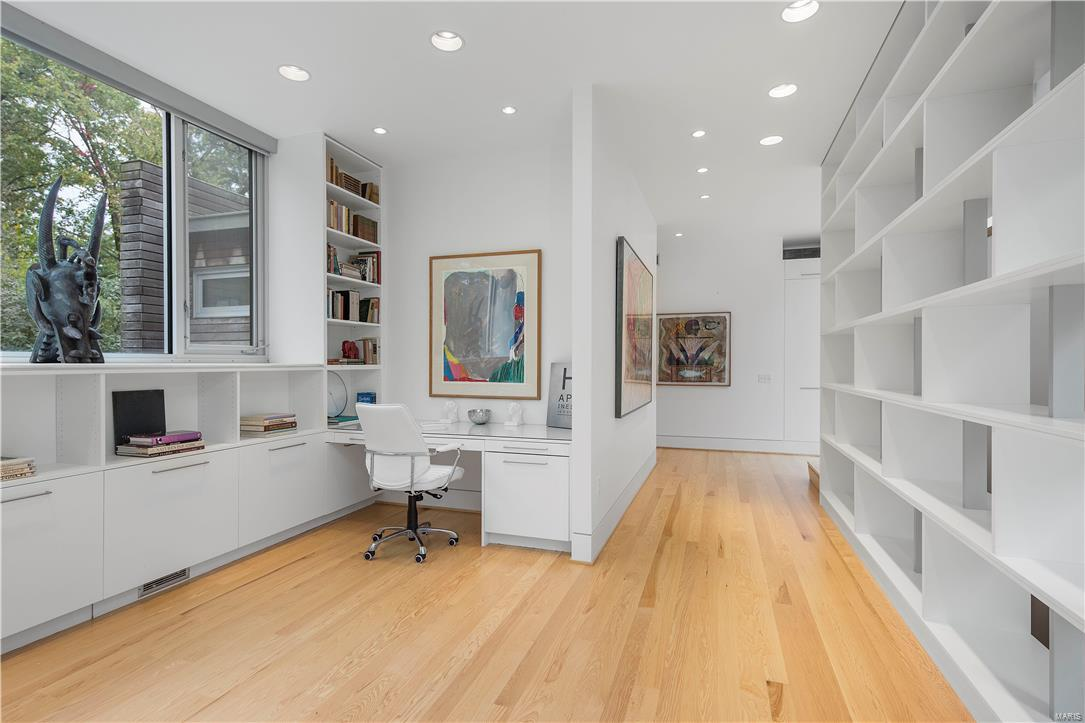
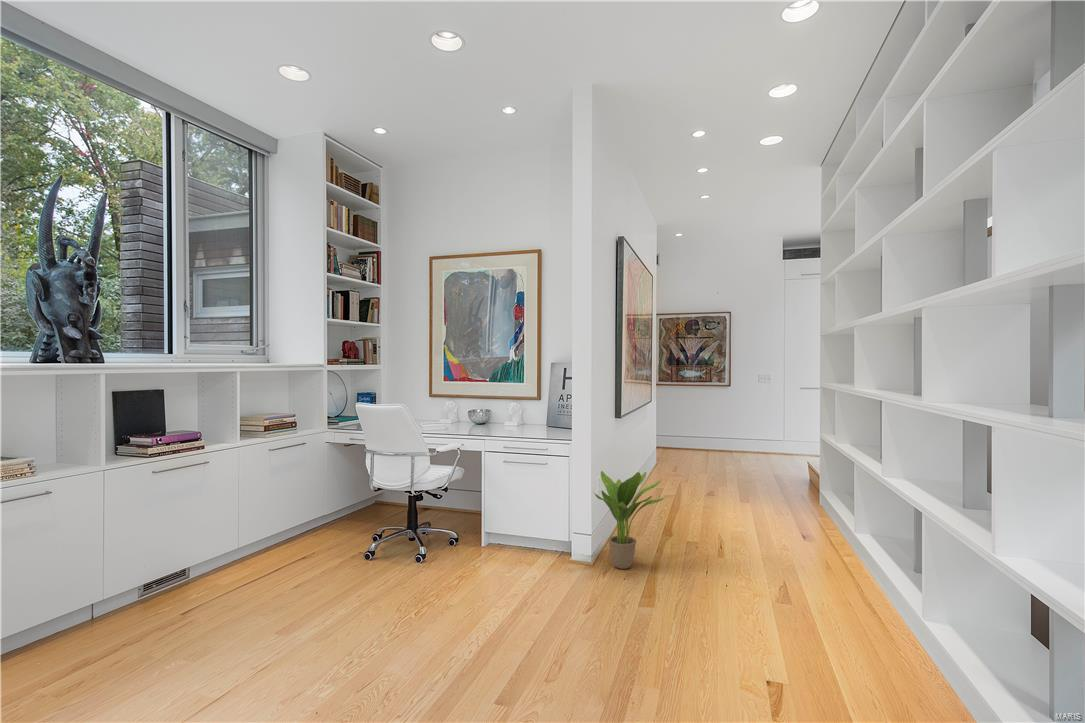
+ potted plant [592,470,666,570]
